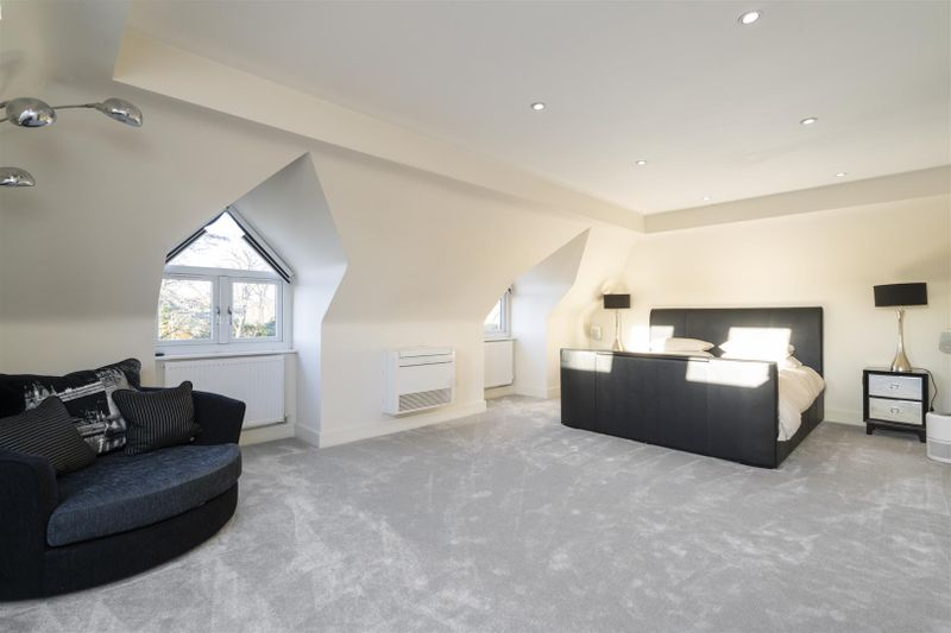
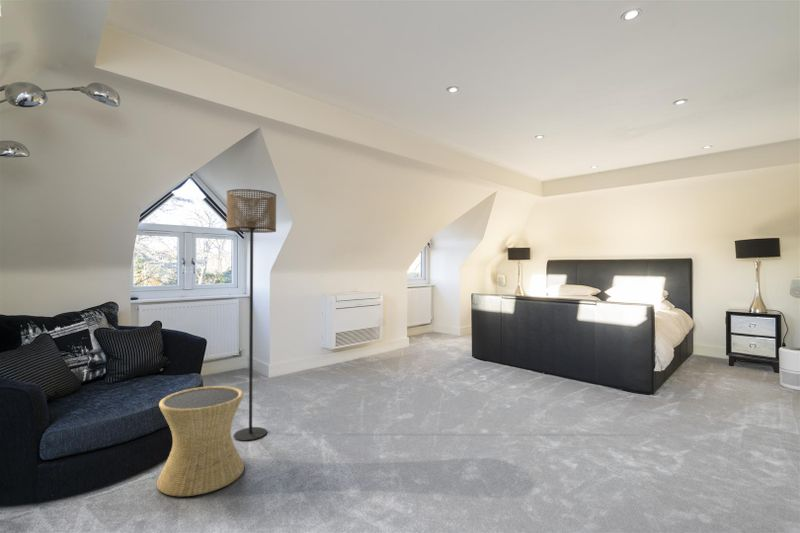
+ floor lamp [225,188,277,442]
+ side table [156,385,245,497]
